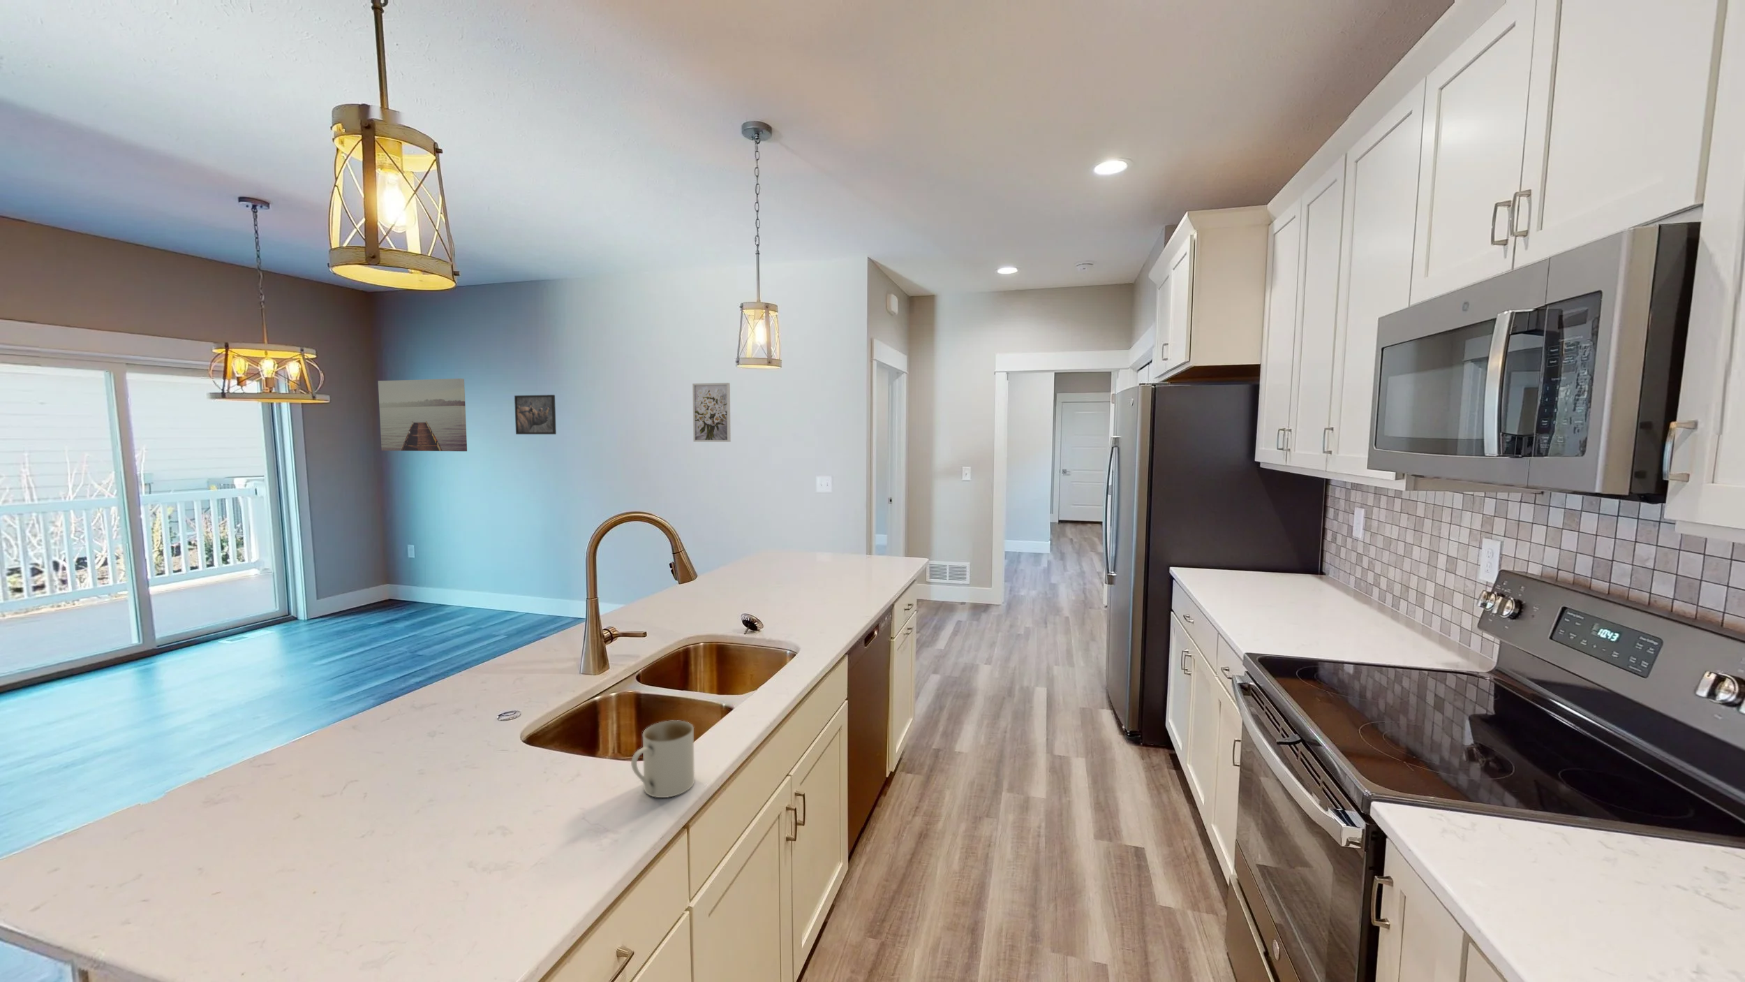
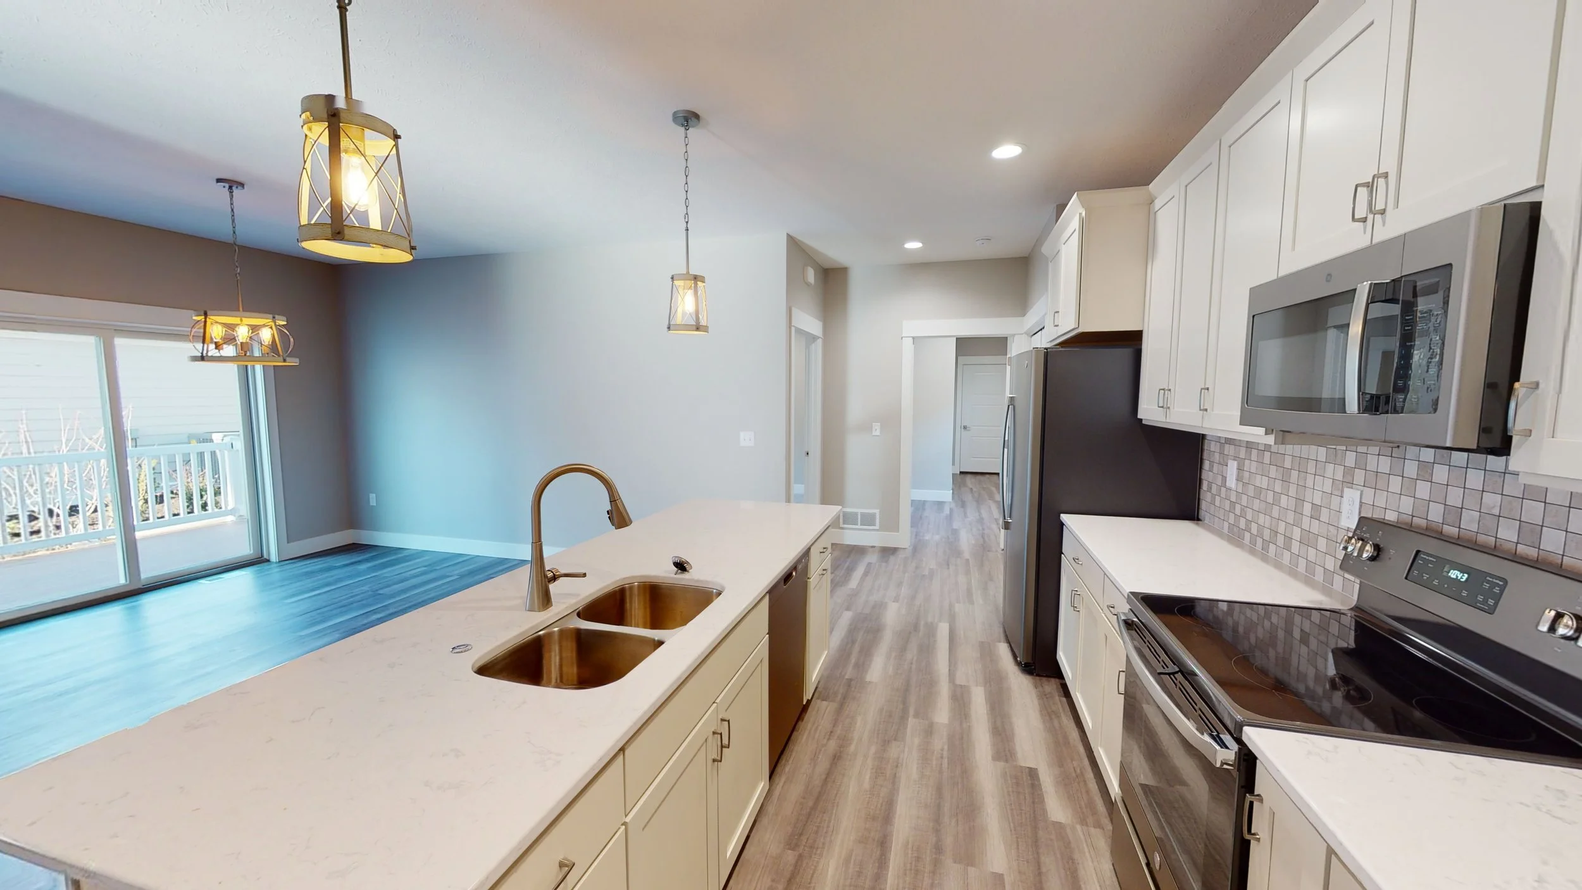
- wall art [378,378,467,452]
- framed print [514,394,557,435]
- wall art [692,382,731,442]
- mug [630,719,695,799]
